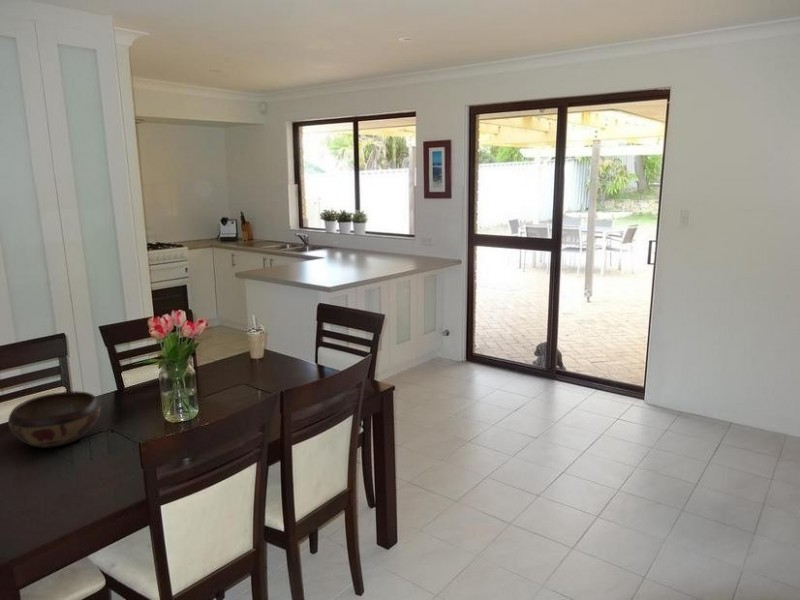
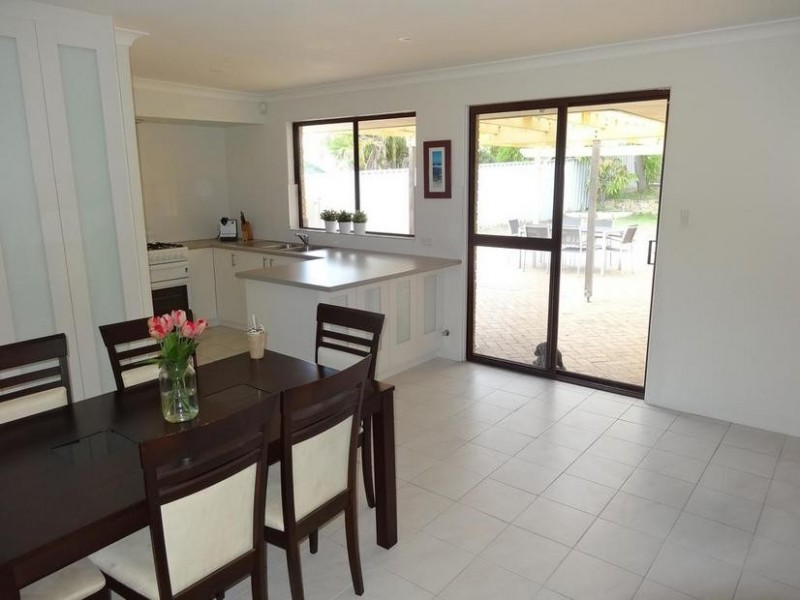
- decorative bowl [7,390,102,449]
